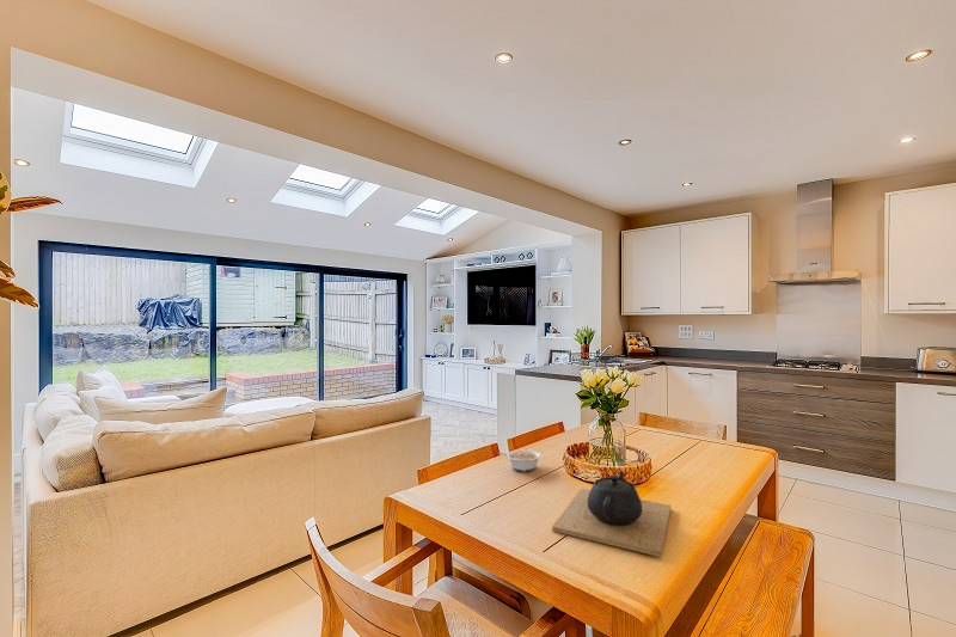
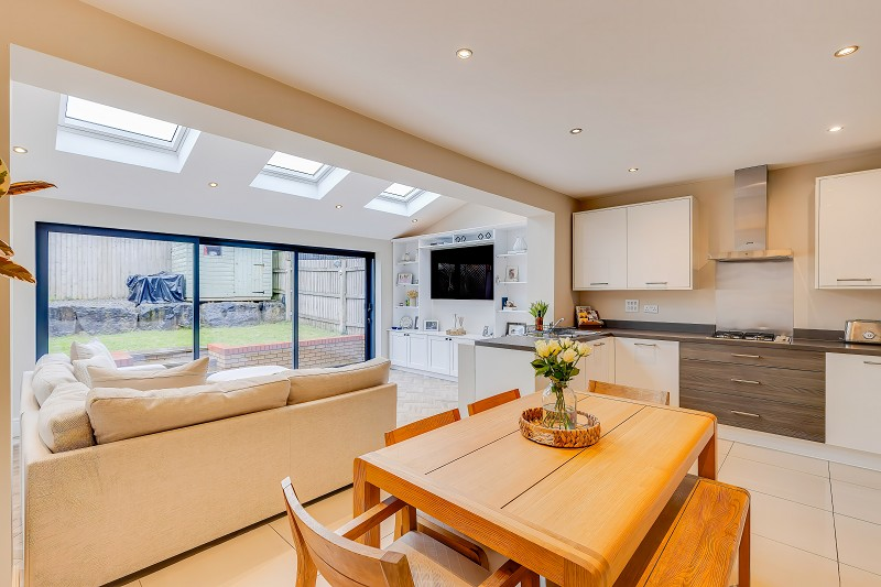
- teapot [551,470,672,558]
- legume [498,448,543,472]
